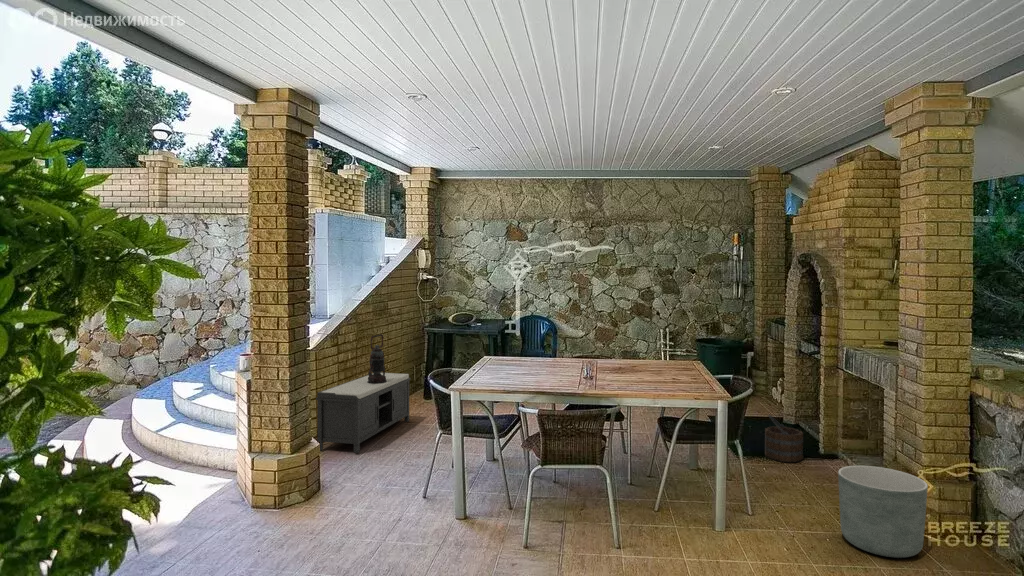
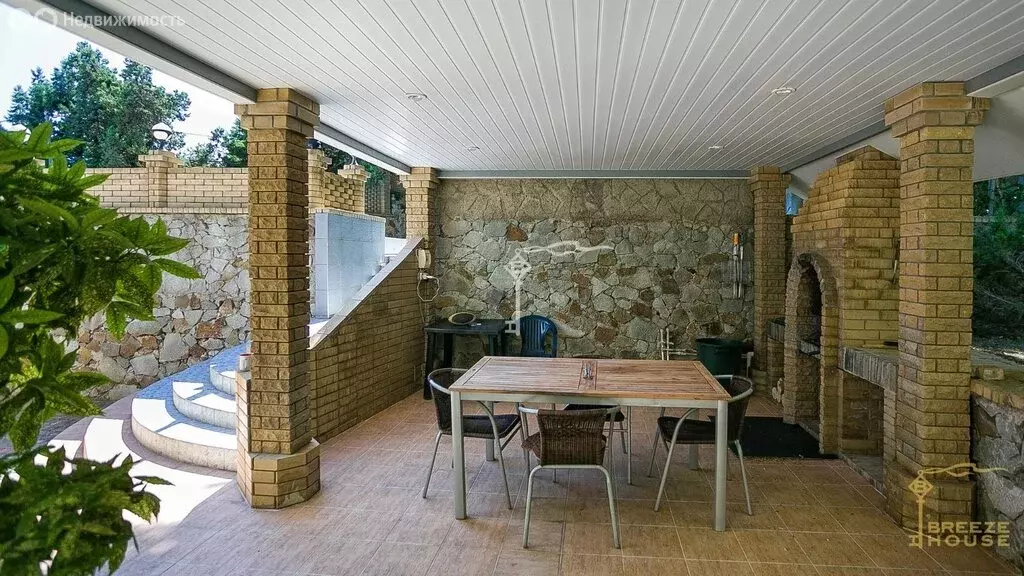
- bench [315,371,411,454]
- lantern [367,333,387,384]
- bucket [764,414,804,463]
- planter [837,465,929,559]
